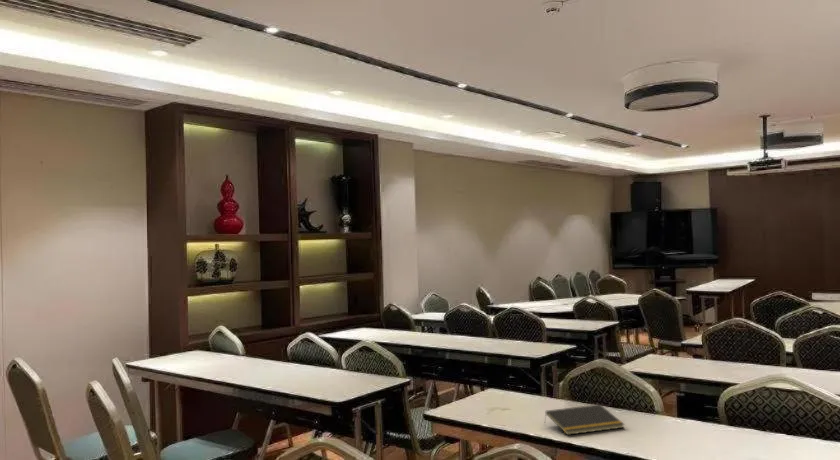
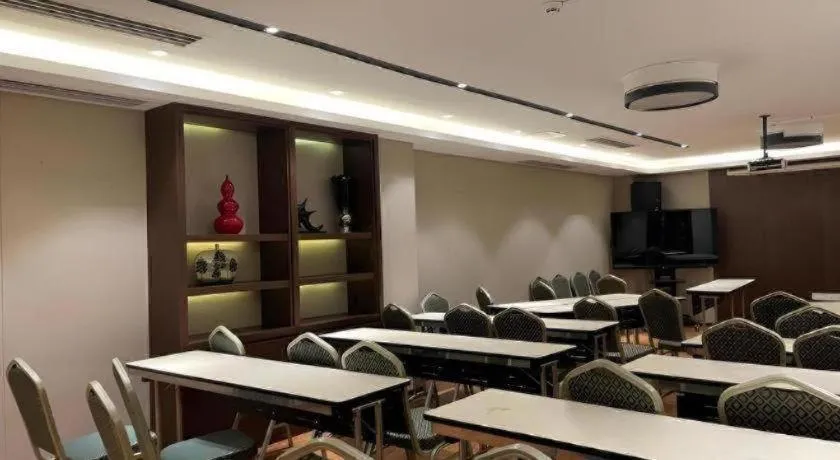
- notepad [544,404,625,436]
